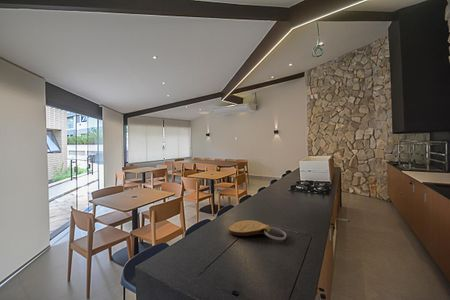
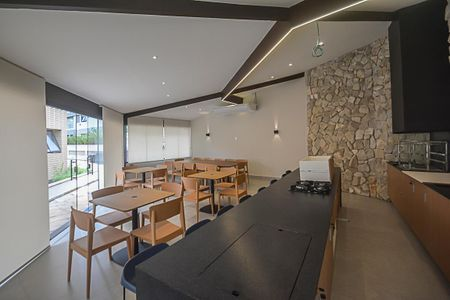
- key chain [228,219,287,241]
